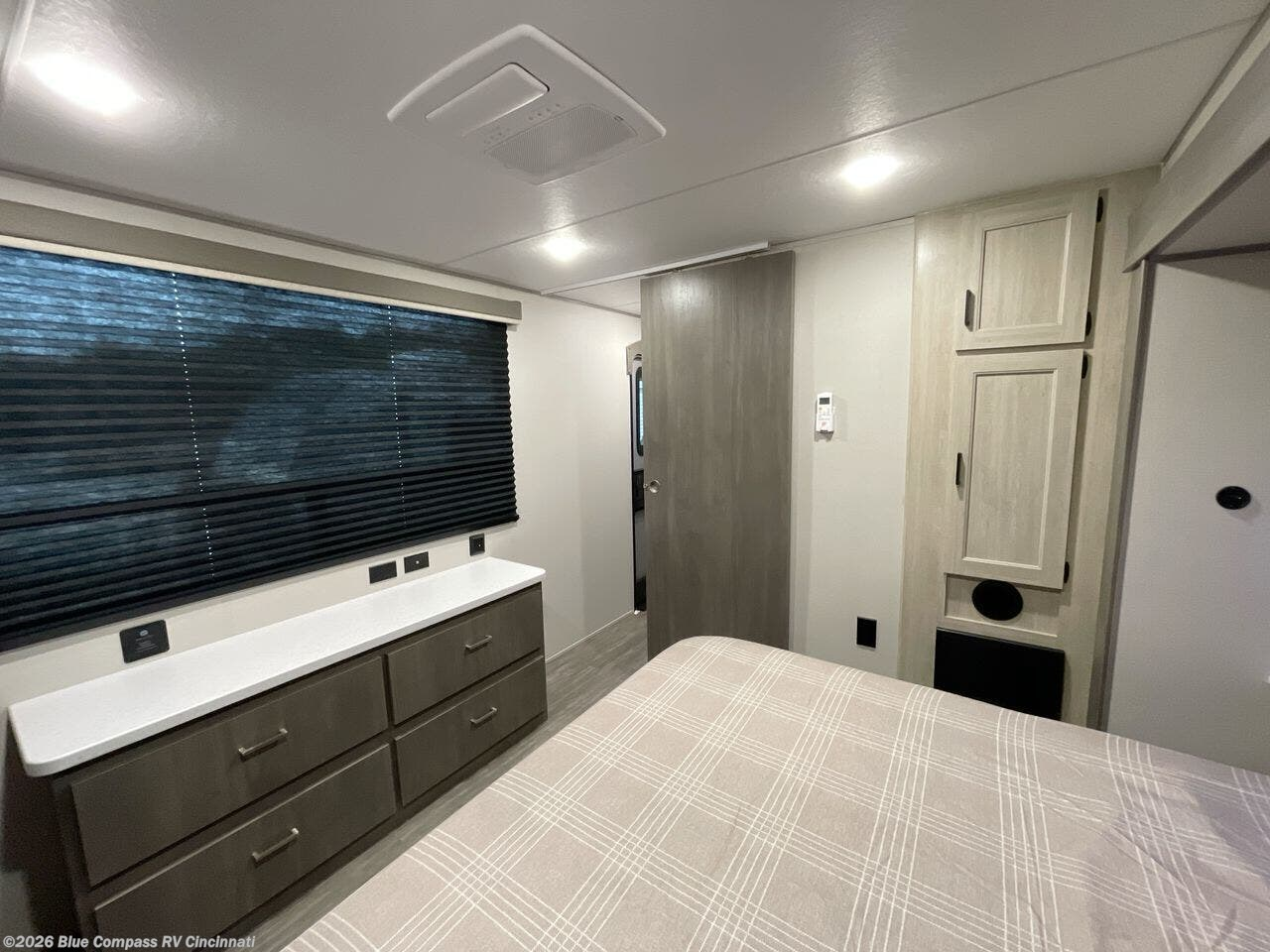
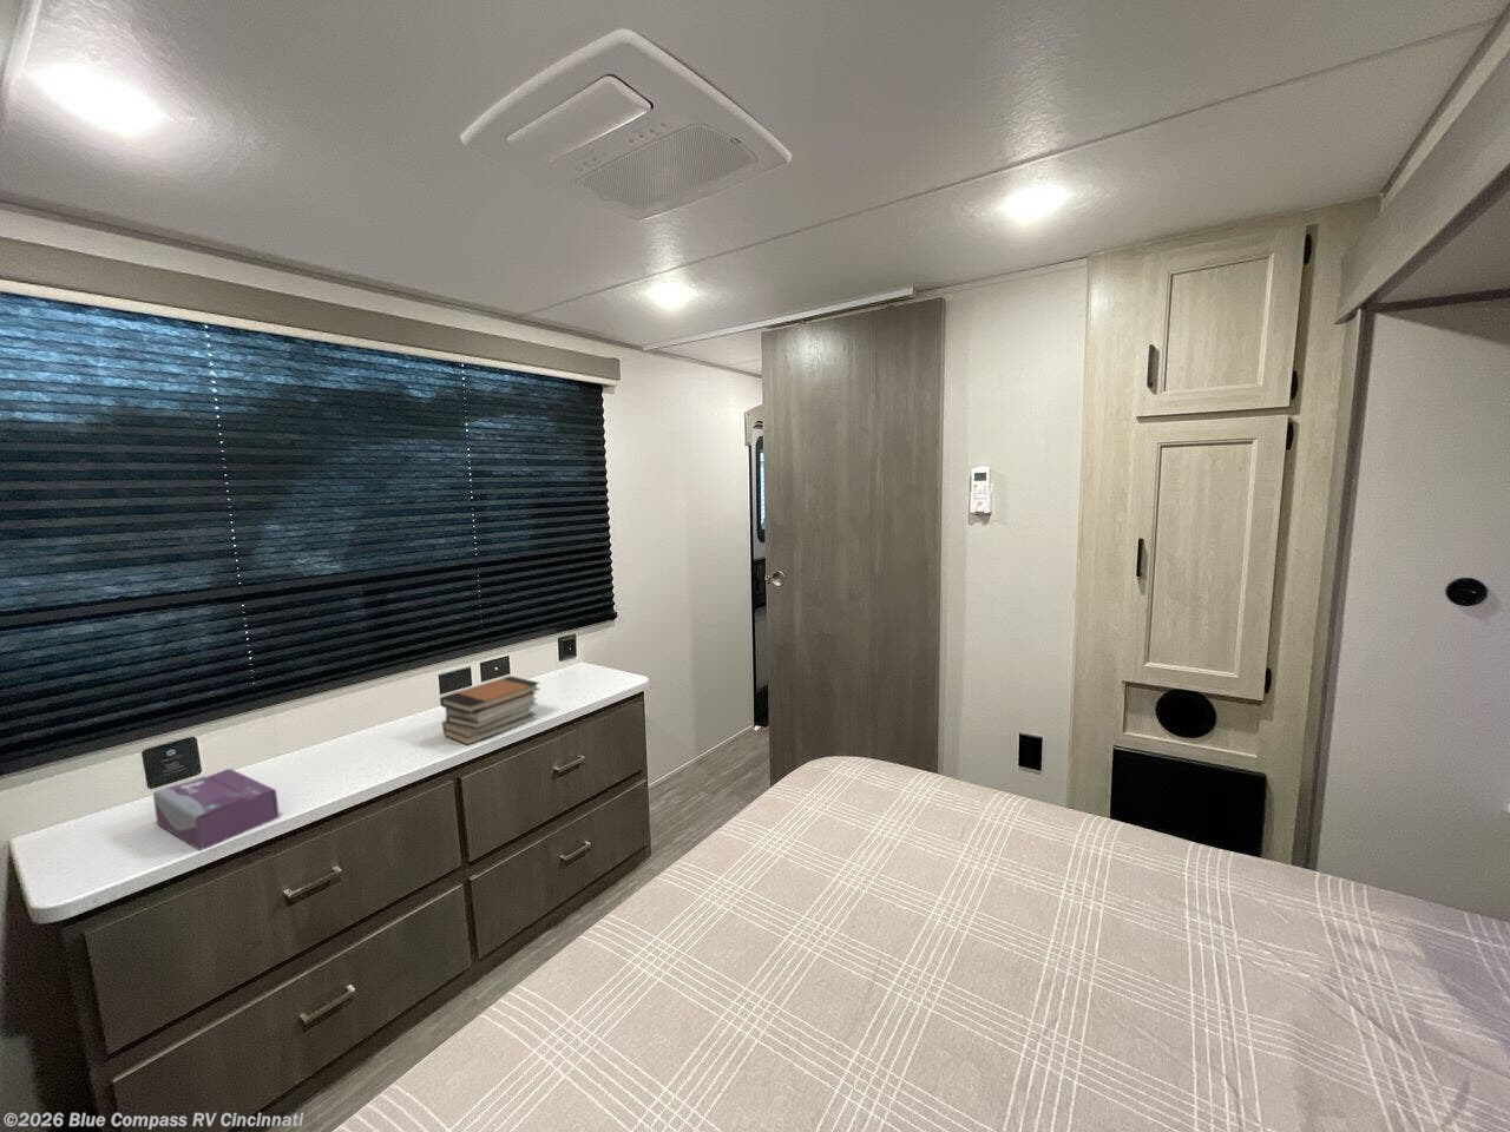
+ book stack [439,674,541,747]
+ tissue box [152,768,279,851]
